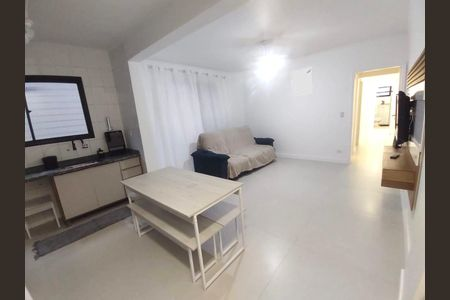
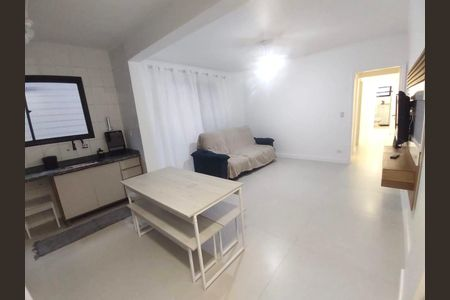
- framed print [290,66,313,97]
